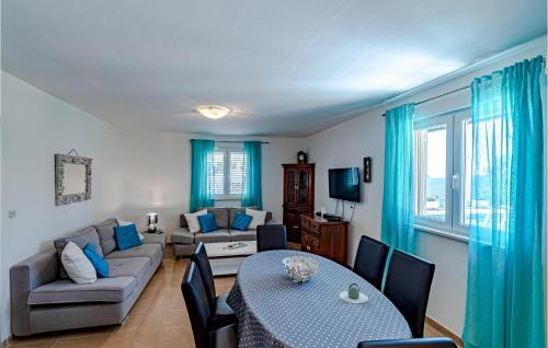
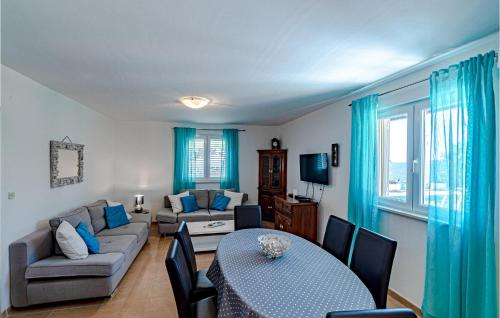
- teapot [338,282,369,304]
